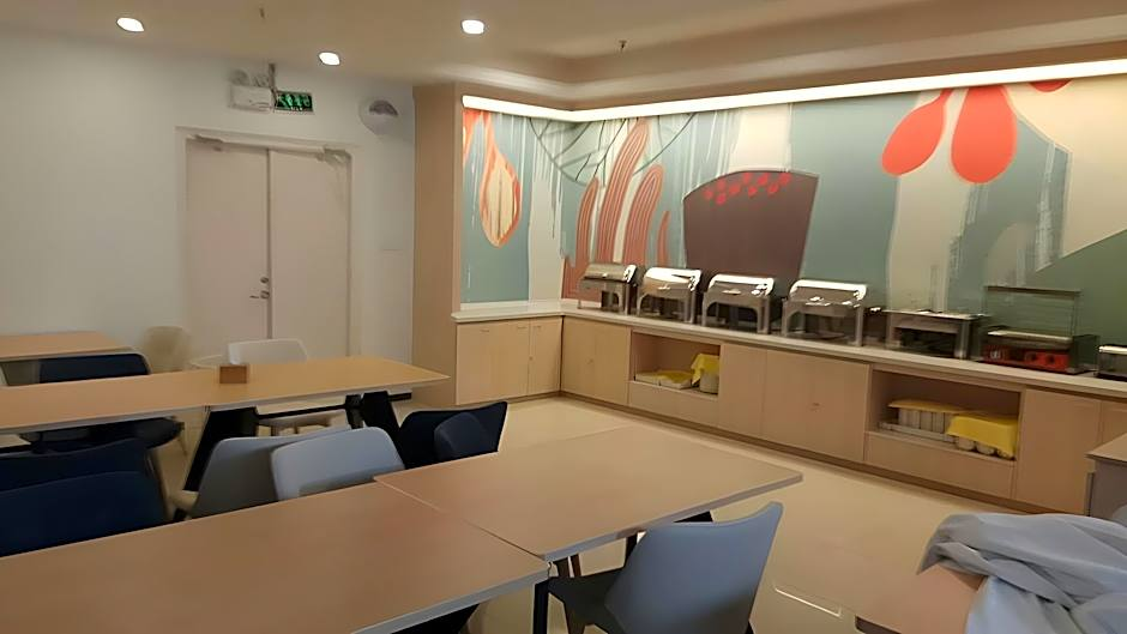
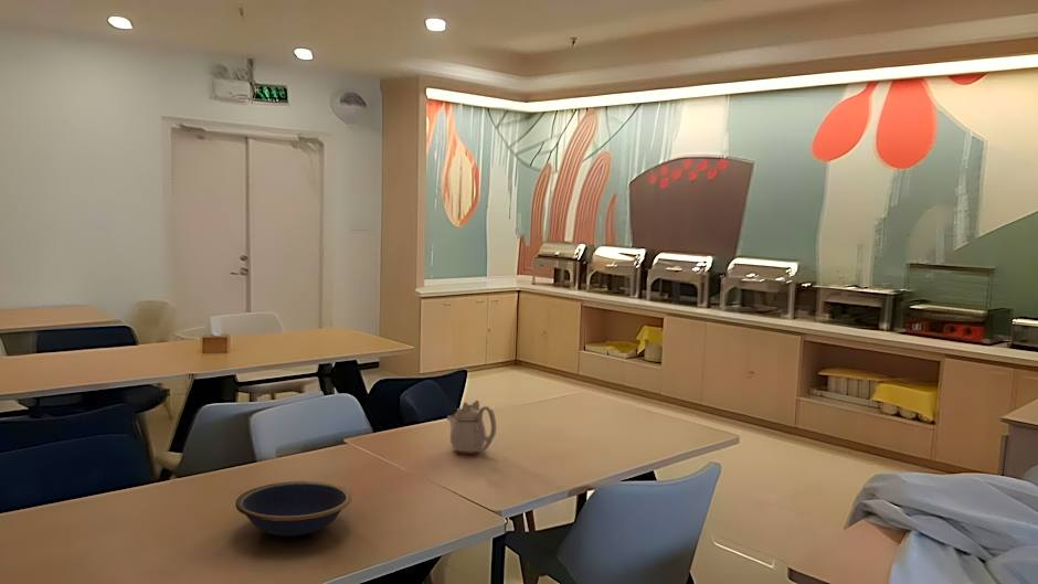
+ bowl [234,480,352,537]
+ teapot [446,400,497,455]
